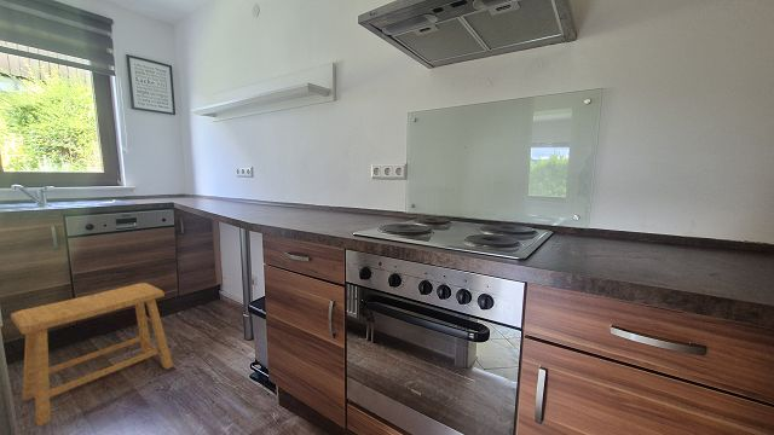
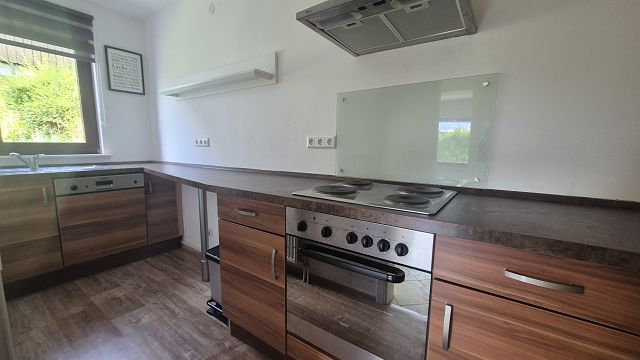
- stool [10,282,174,428]
